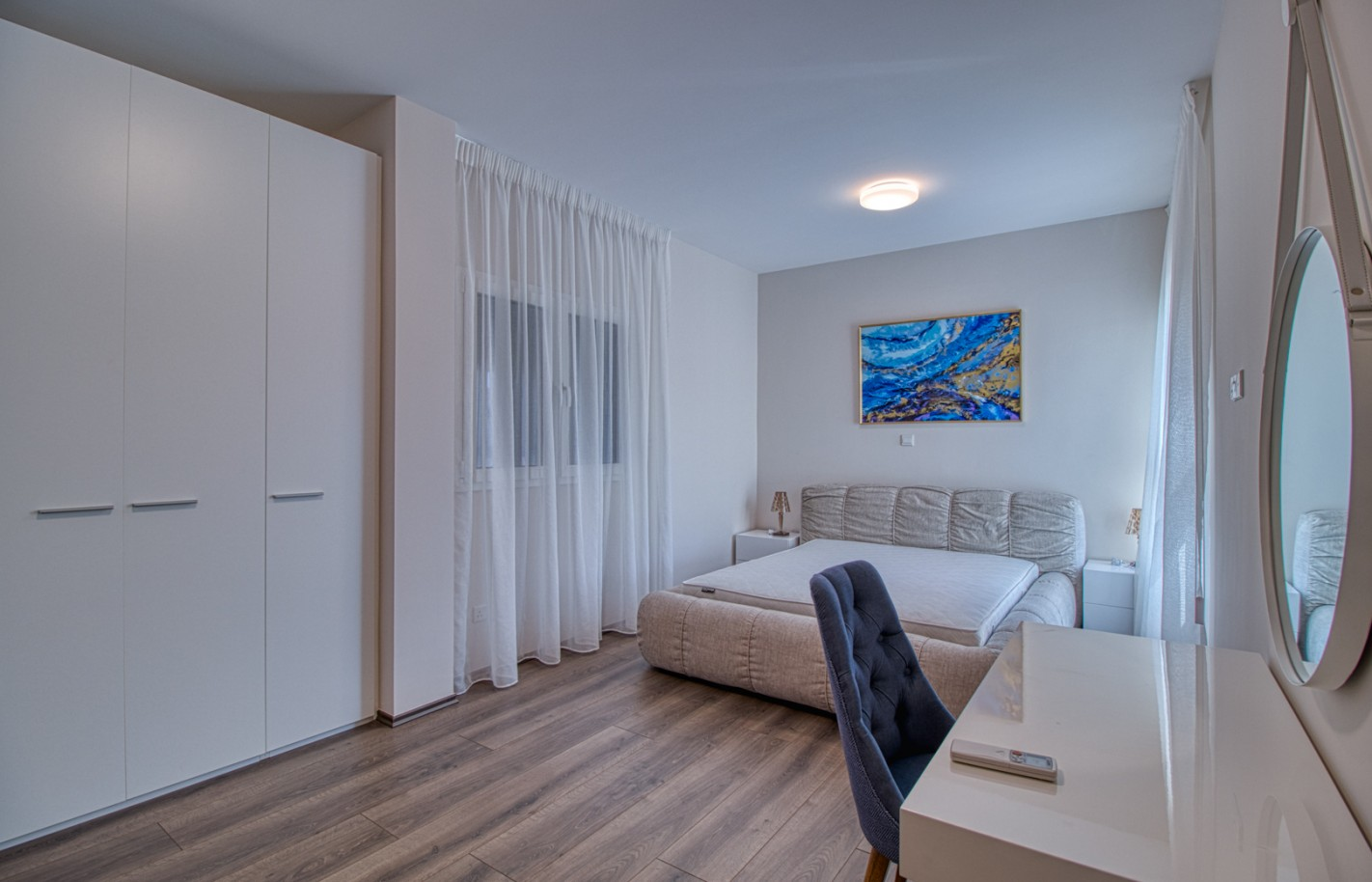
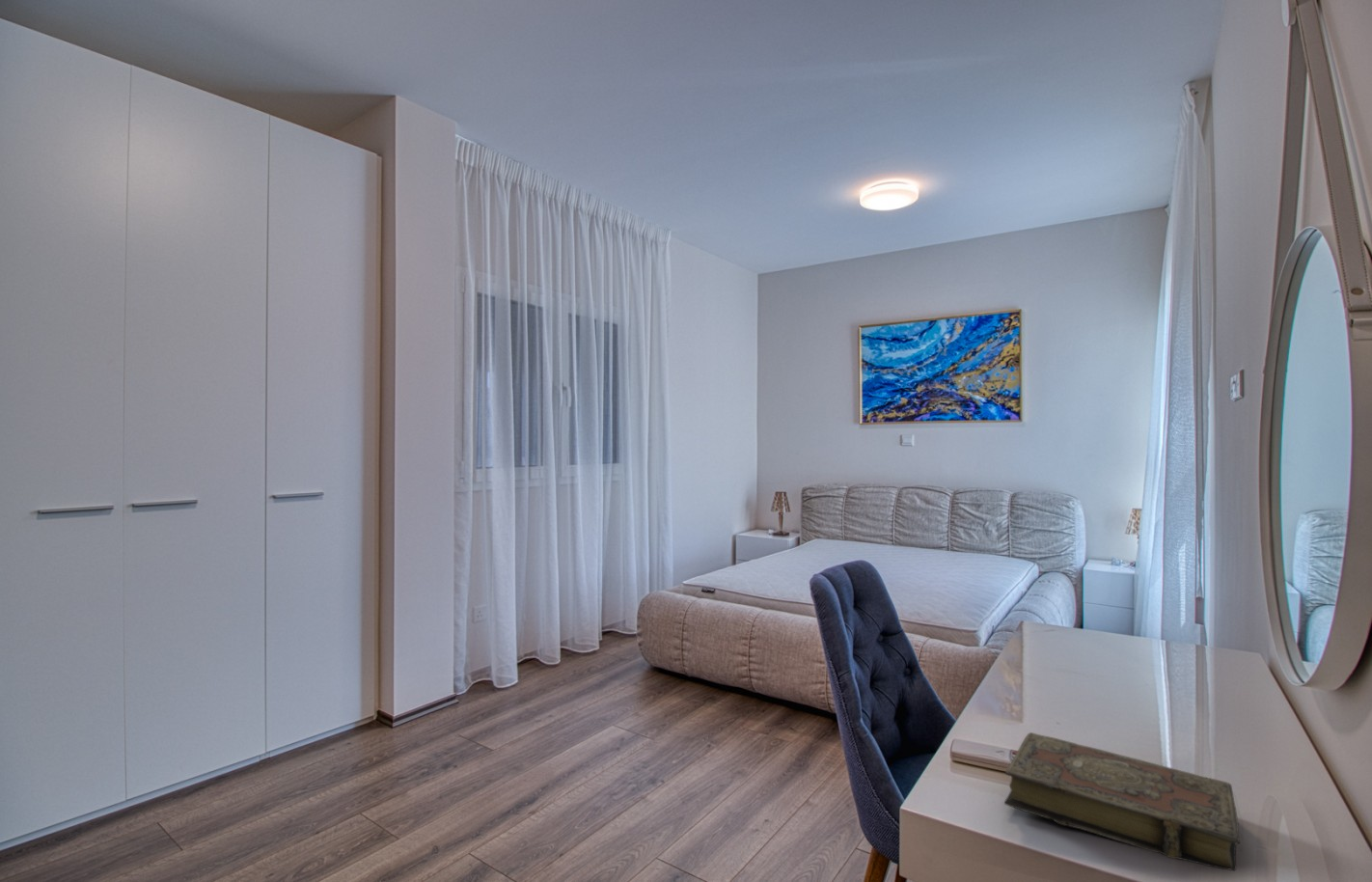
+ book [1003,731,1241,871]
